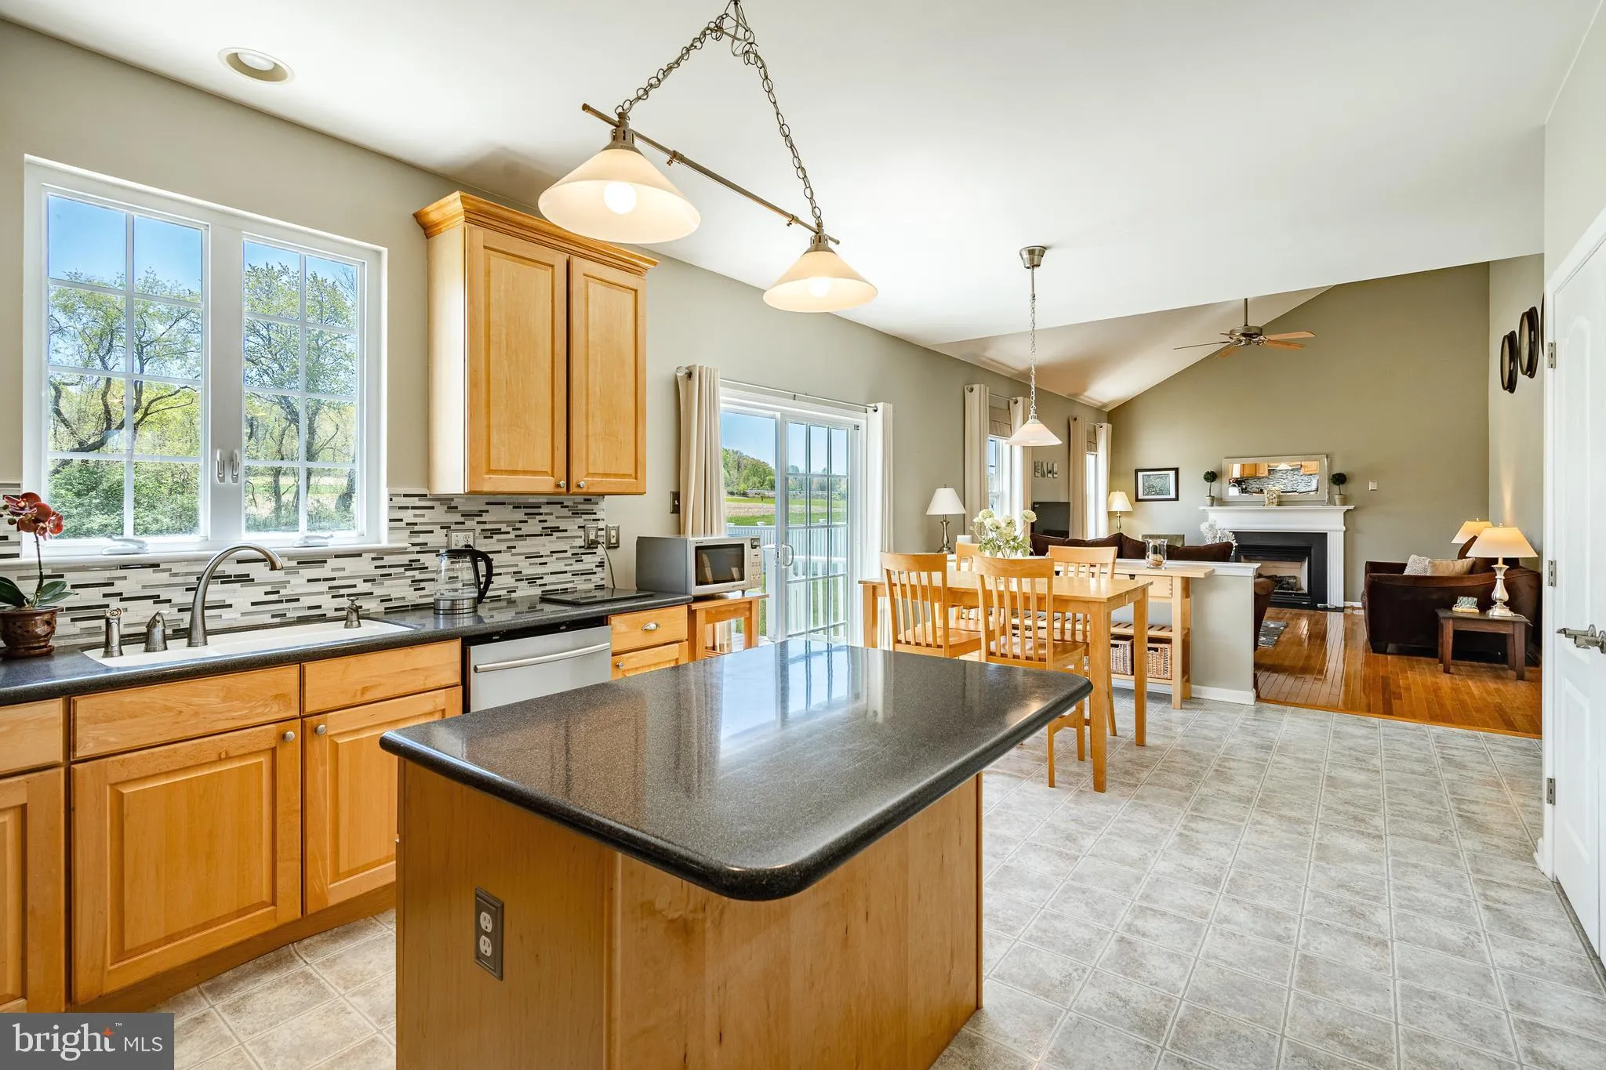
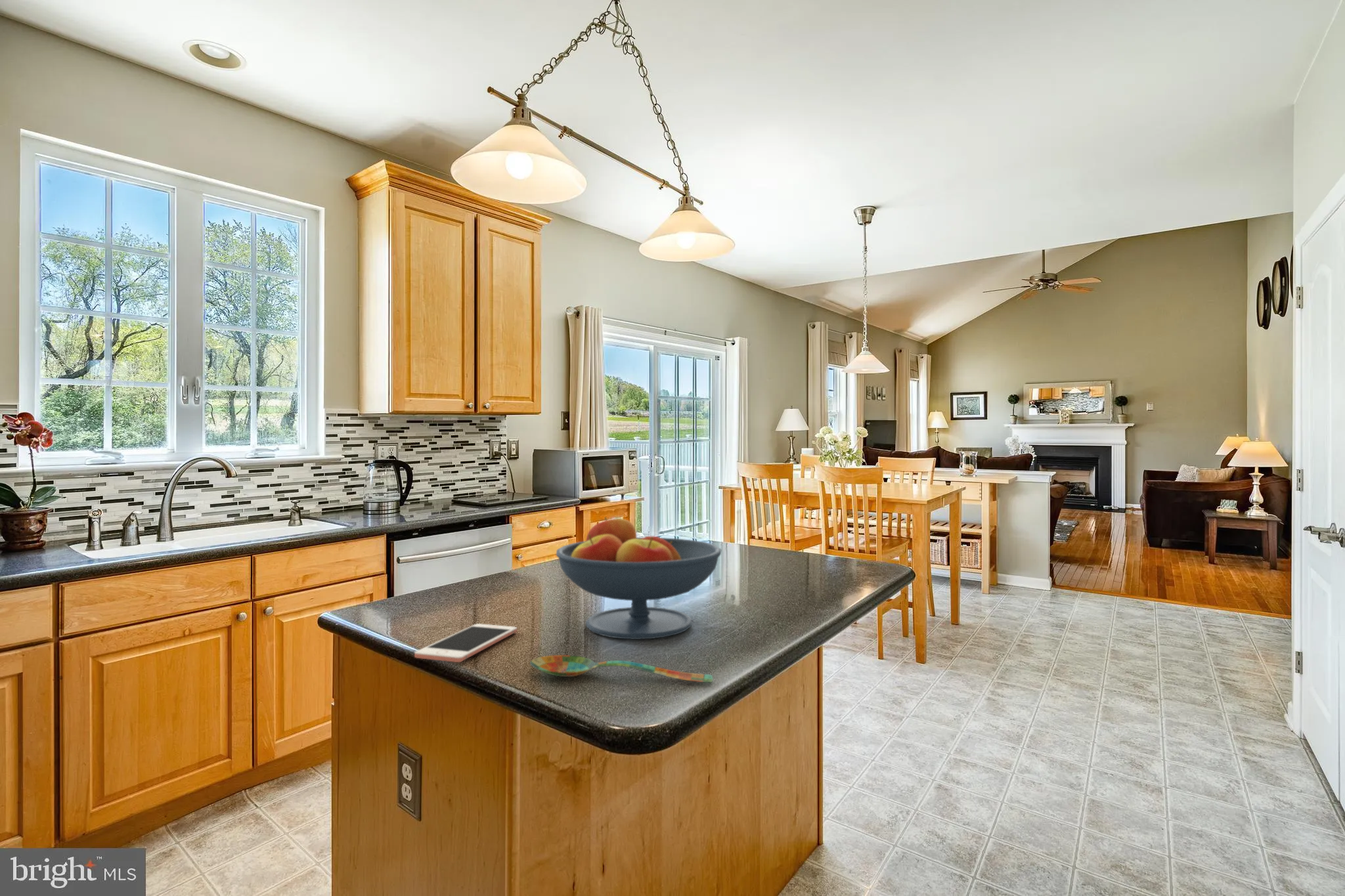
+ fruit bowl [556,517,722,640]
+ cell phone [414,623,518,663]
+ spoon [529,654,714,683]
